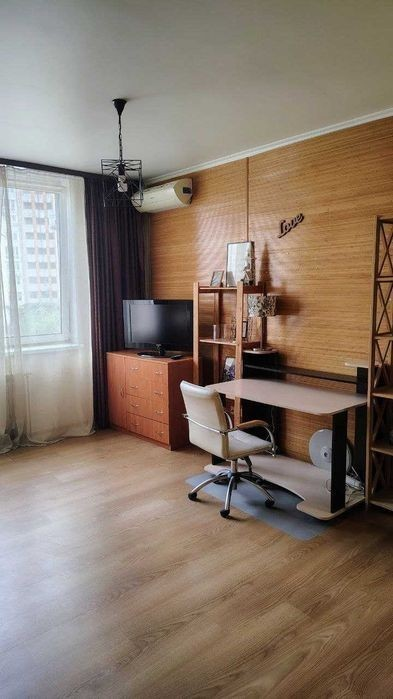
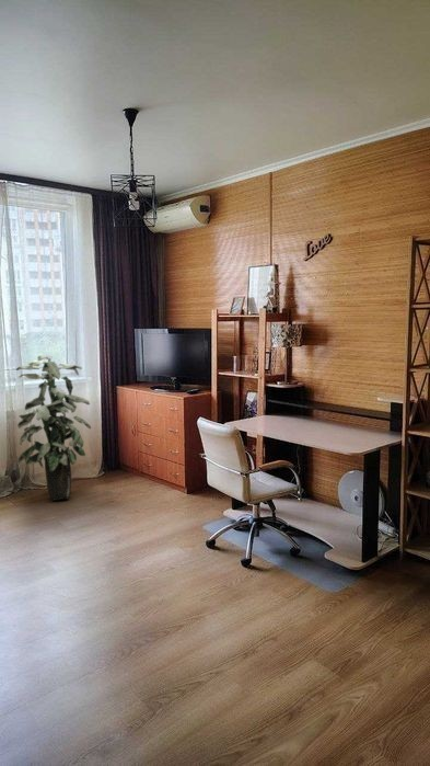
+ indoor plant [14,354,92,502]
